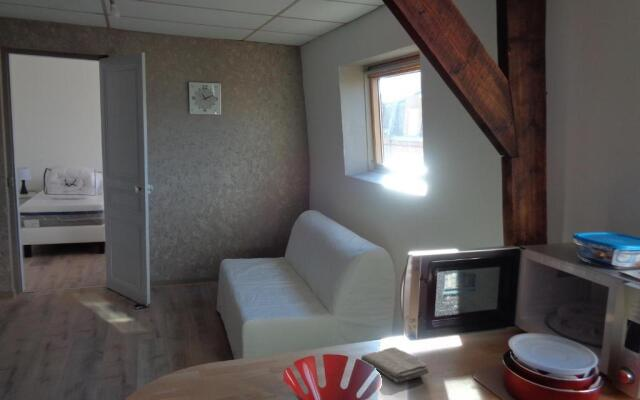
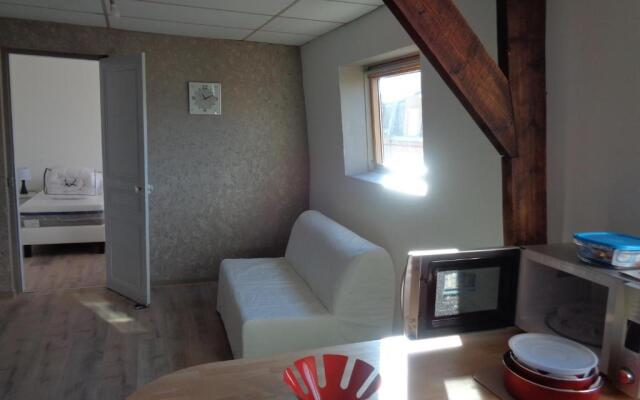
- washcloth [360,346,430,383]
